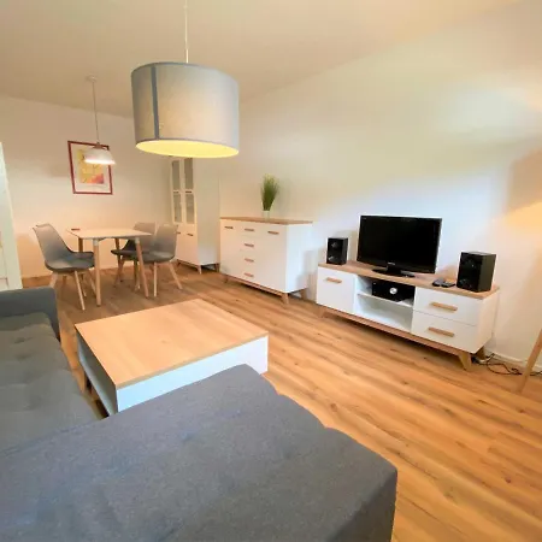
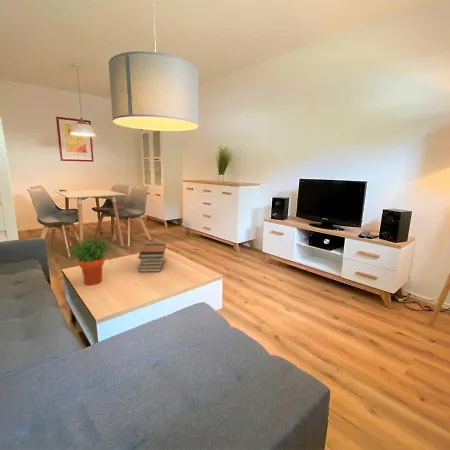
+ potted plant [59,236,118,286]
+ book stack [137,243,167,273]
